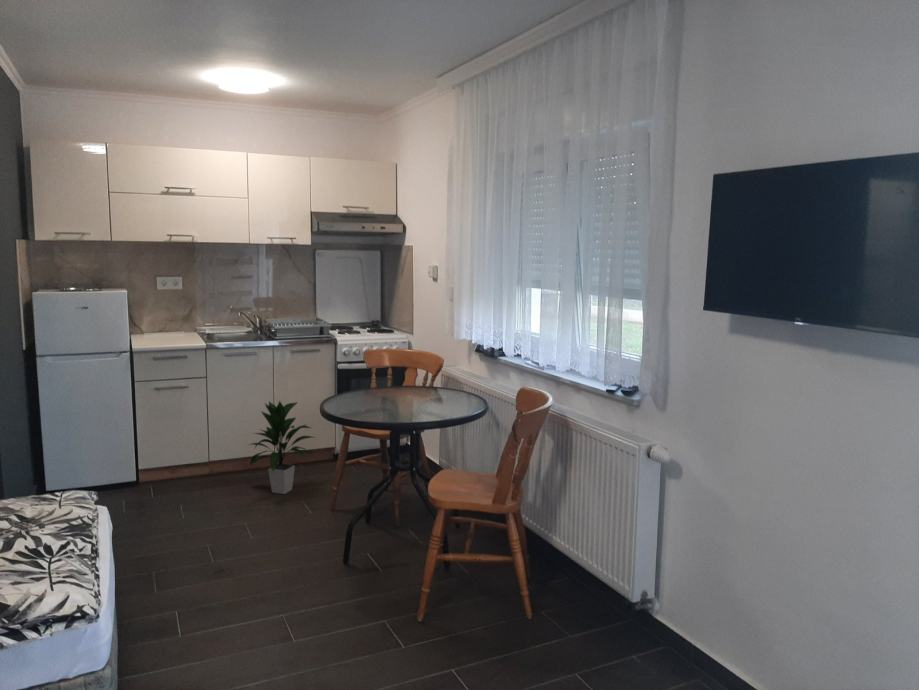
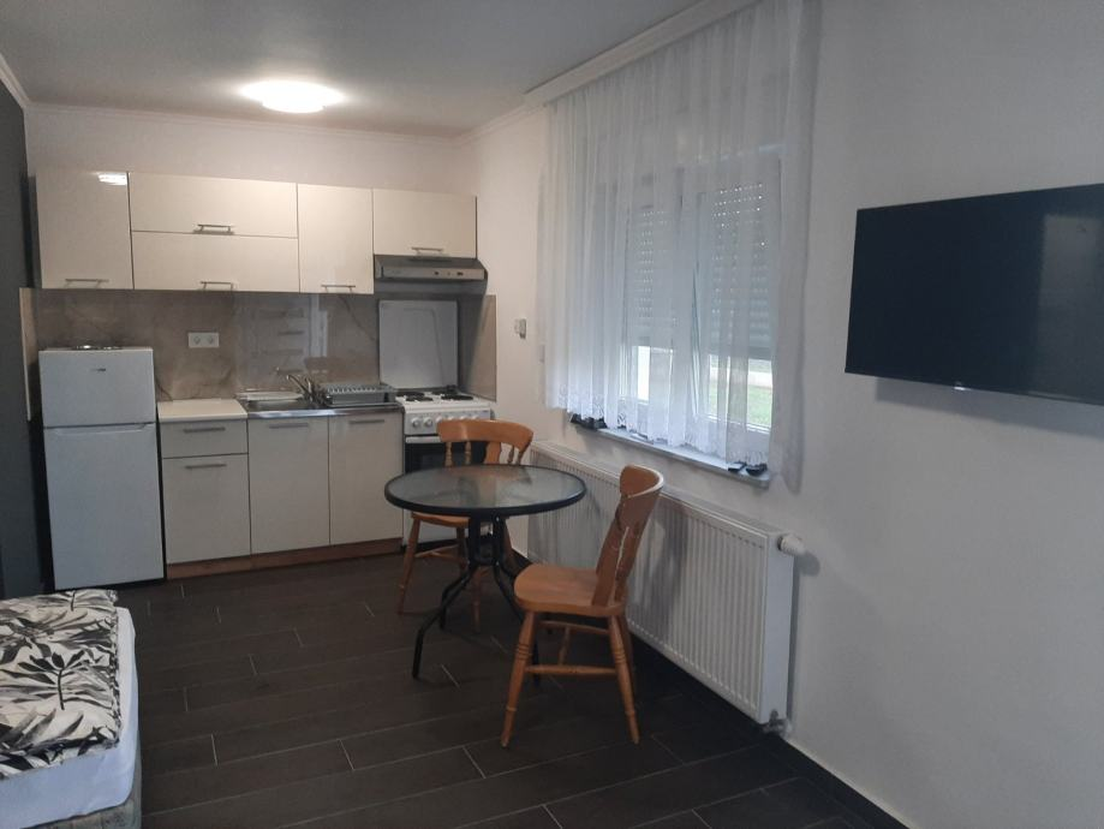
- indoor plant [247,400,318,495]
